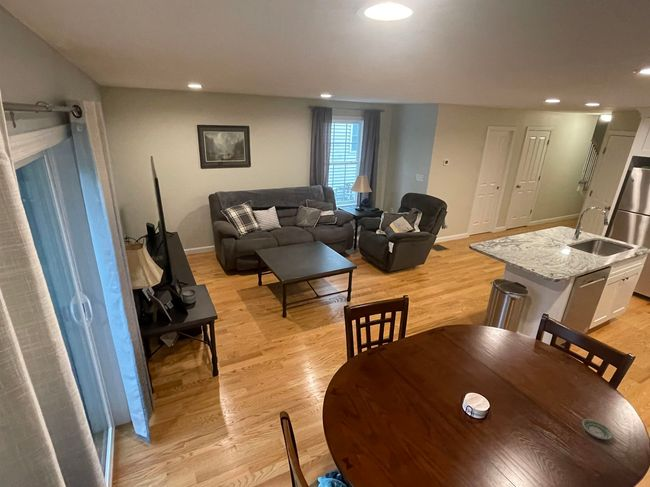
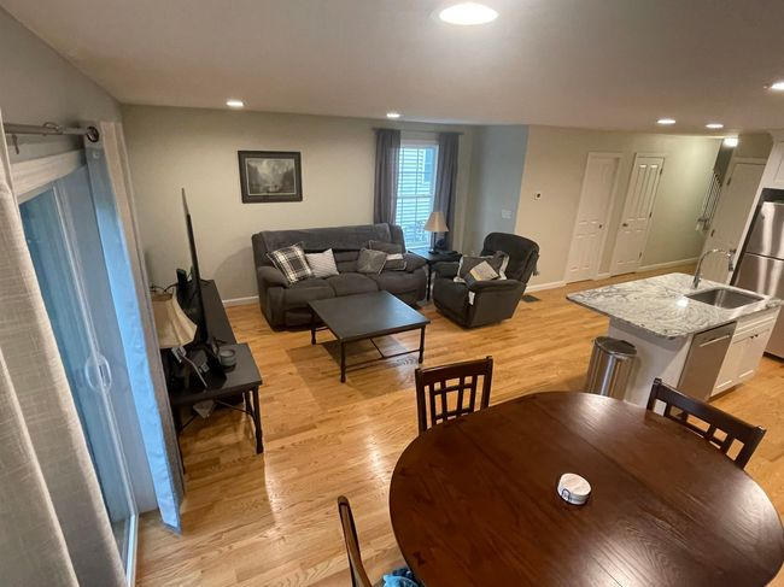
- saucer [581,418,614,441]
